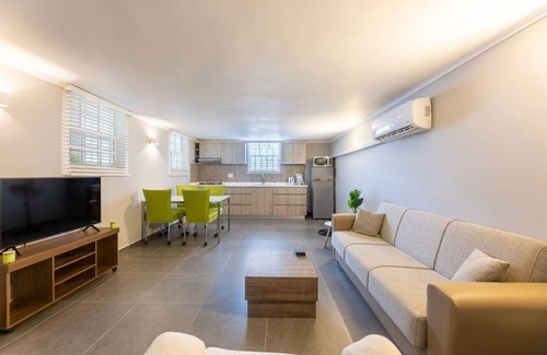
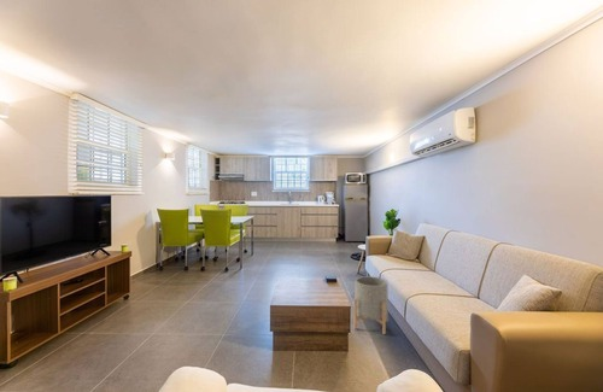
+ planter [352,275,390,335]
